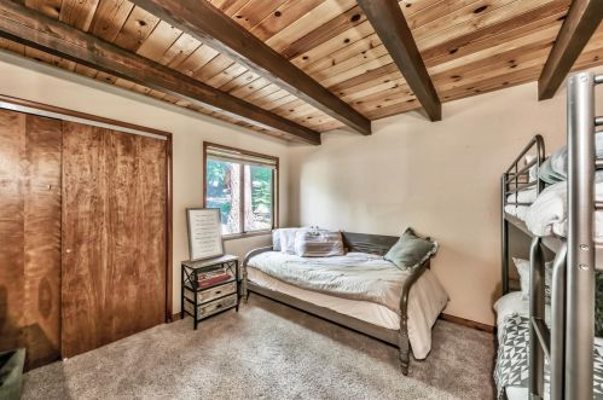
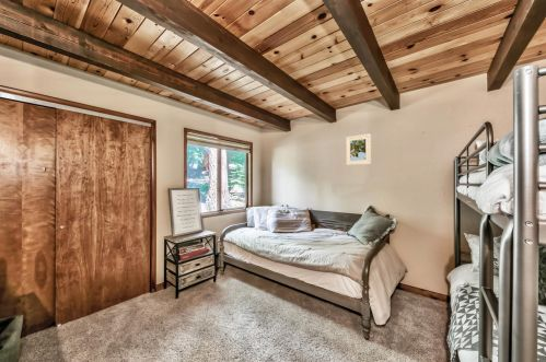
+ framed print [345,132,372,166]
